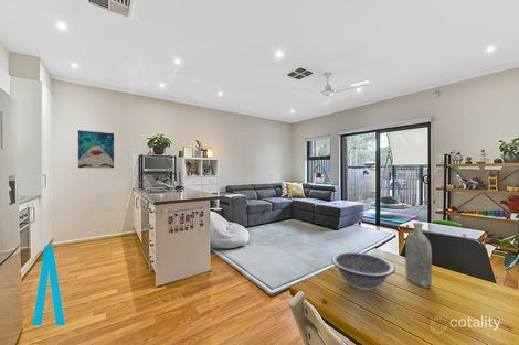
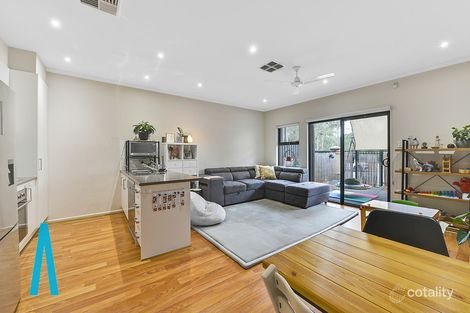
- bottle [404,220,433,289]
- wall art [77,129,115,170]
- decorative bowl [330,251,396,291]
